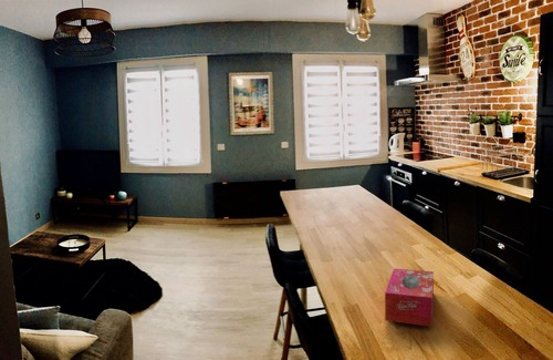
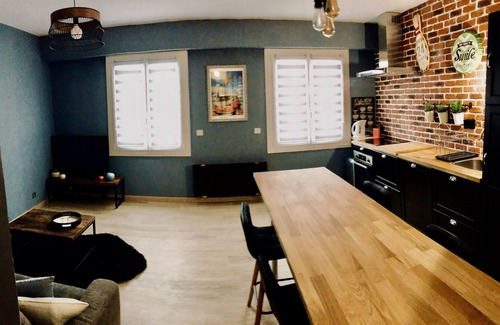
- tissue box [384,267,435,328]
